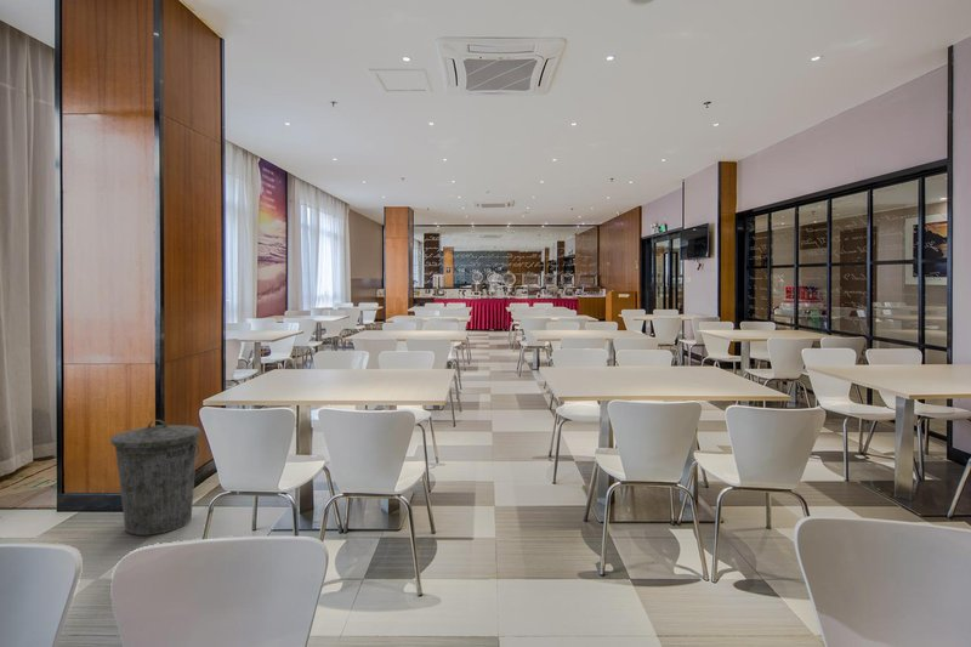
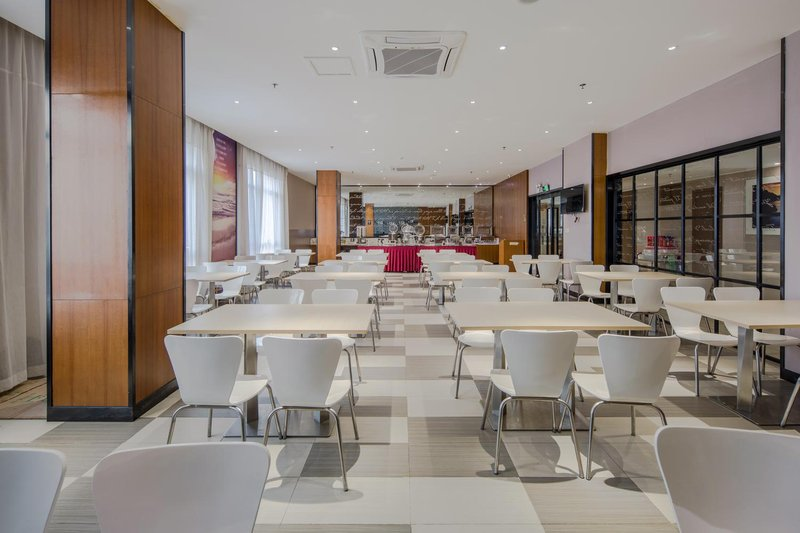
- trash can [109,419,201,537]
